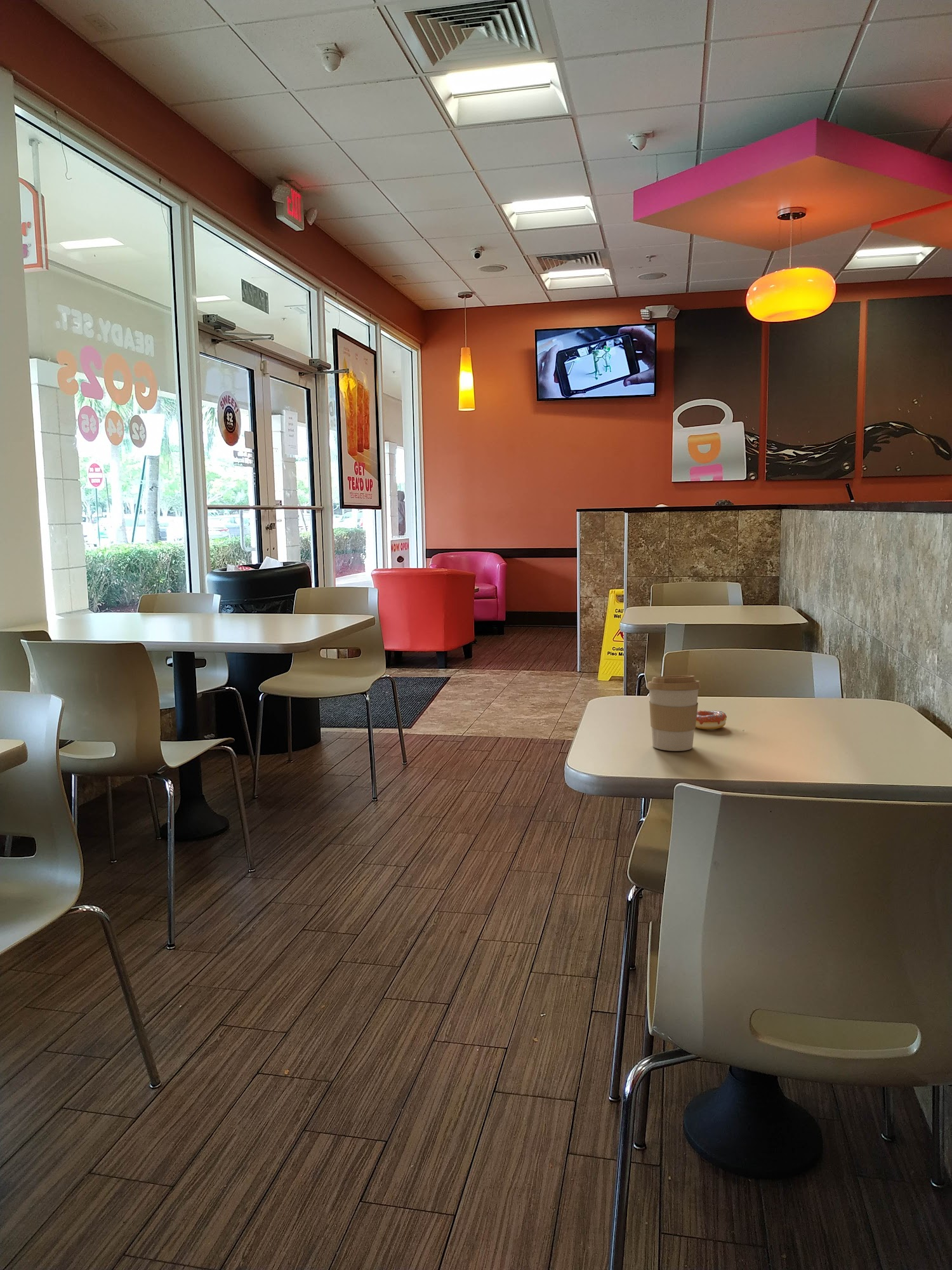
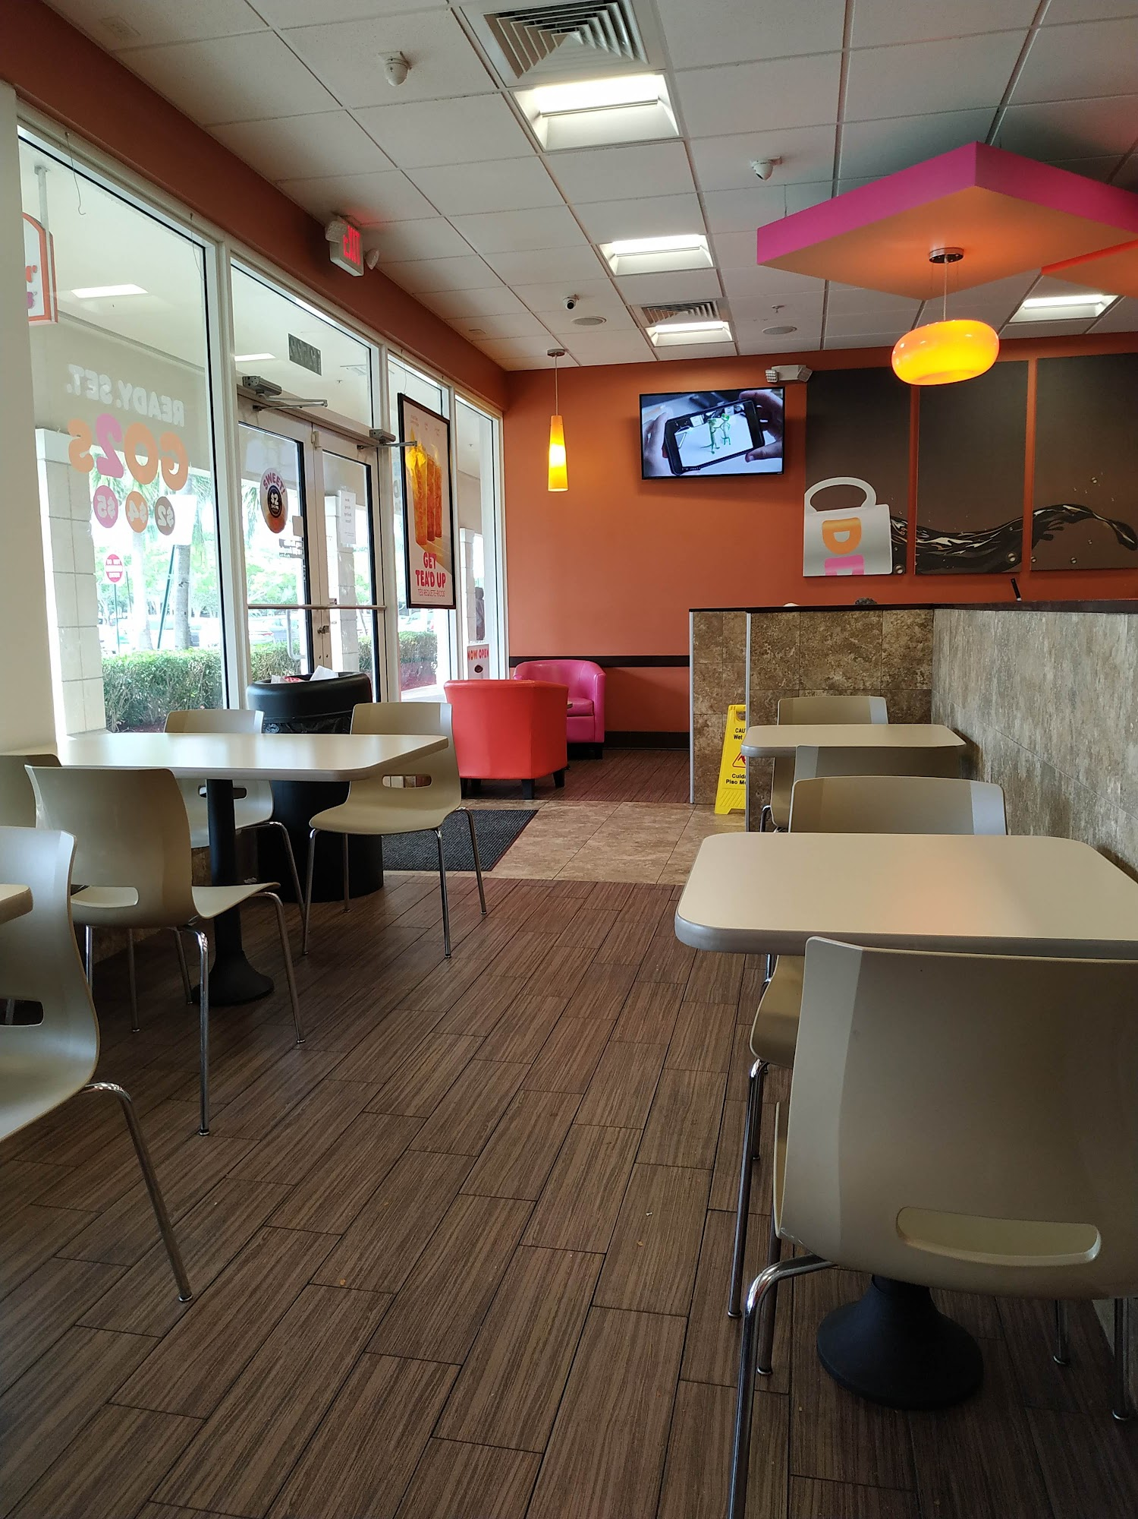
- coffee cup [646,675,701,752]
- donut [696,710,744,732]
